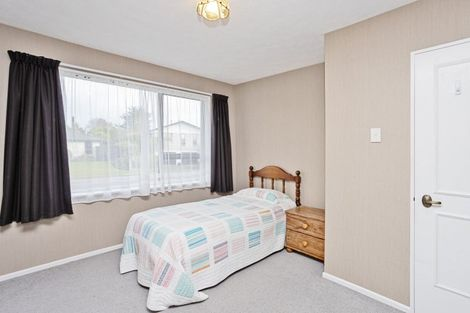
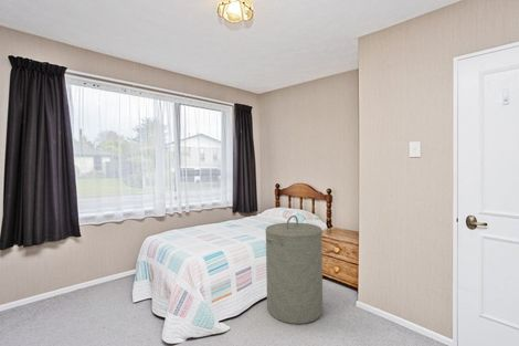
+ laundry hamper [265,214,324,325]
